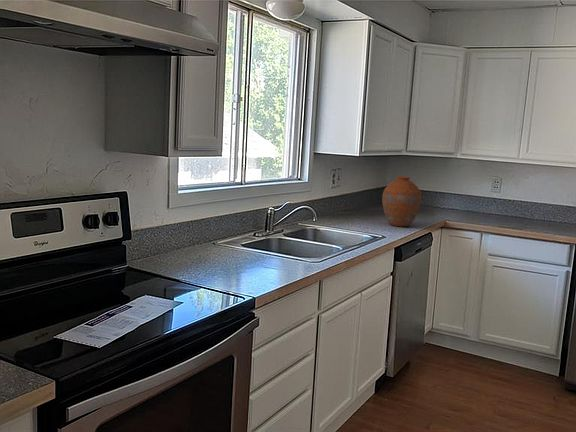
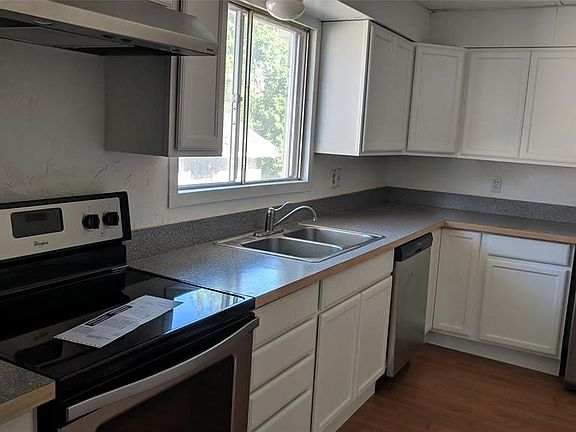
- vase [381,175,422,227]
